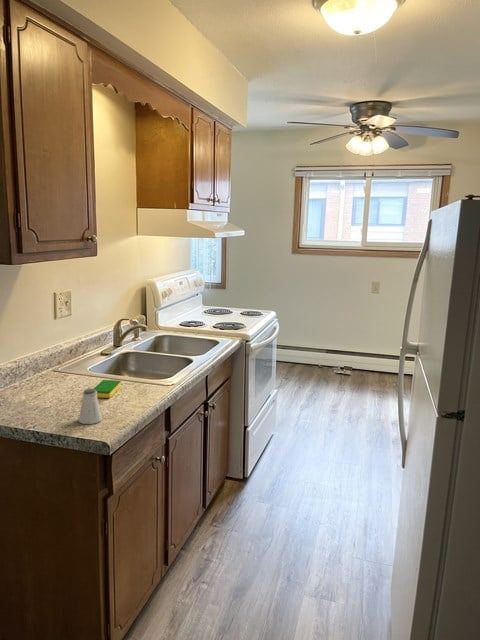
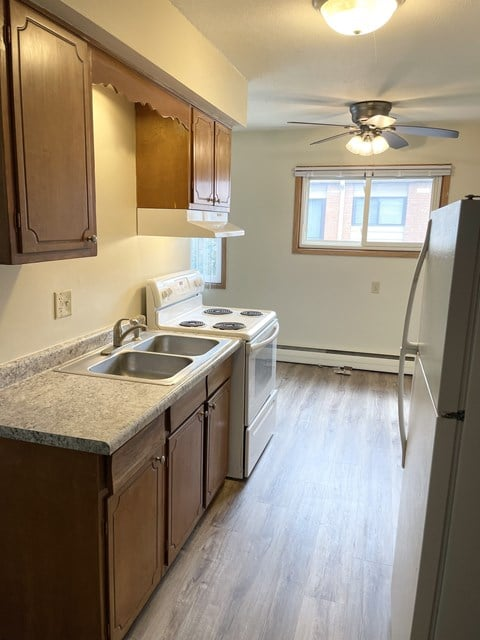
- saltshaker [78,388,103,425]
- dish sponge [93,379,122,399]
